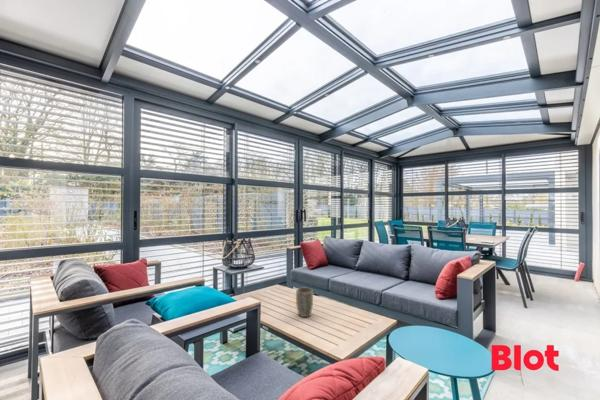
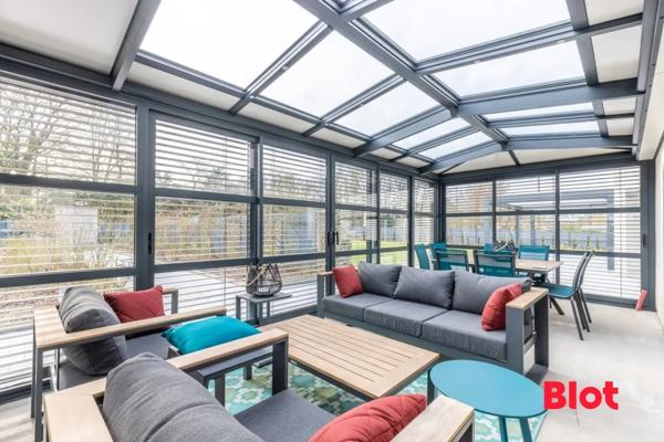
- plant pot [295,287,314,318]
